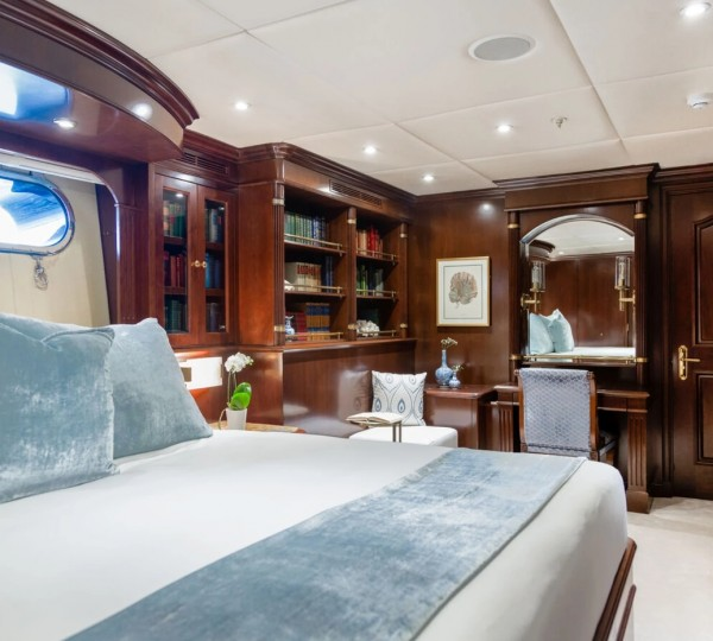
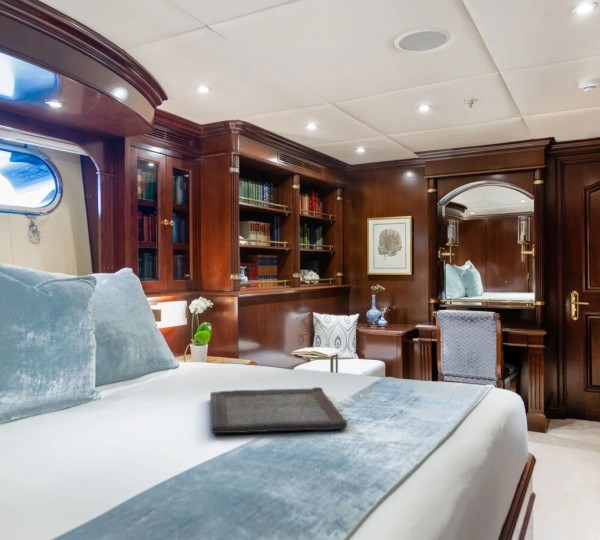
+ serving tray [209,386,349,434]
